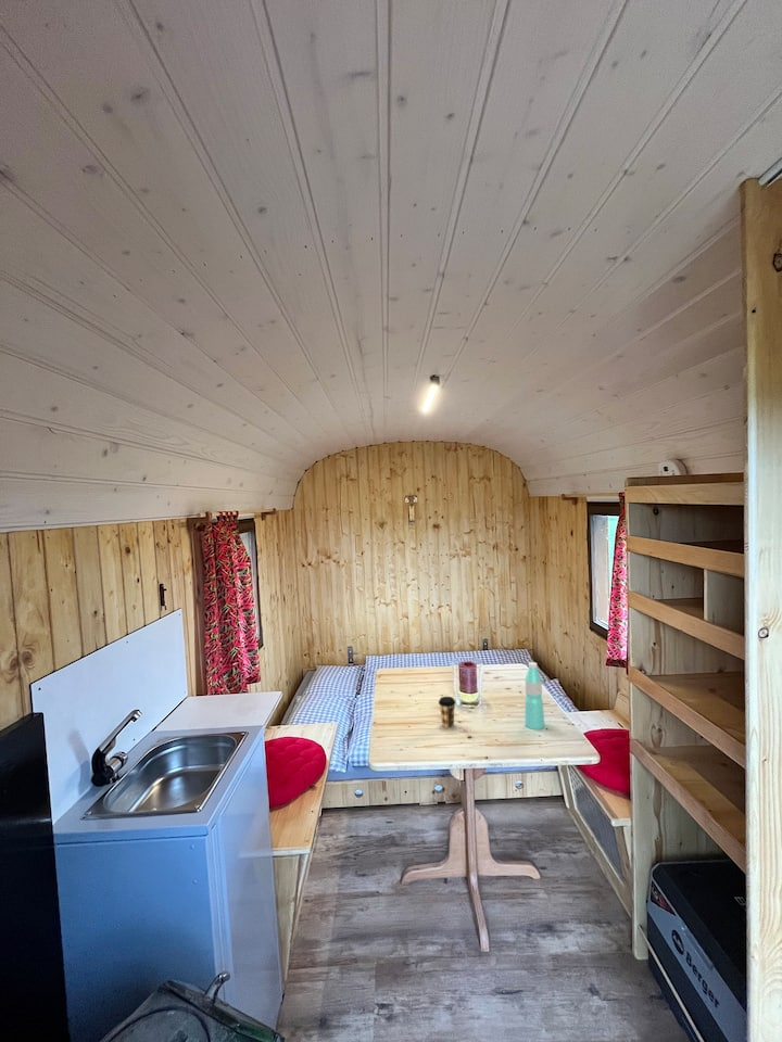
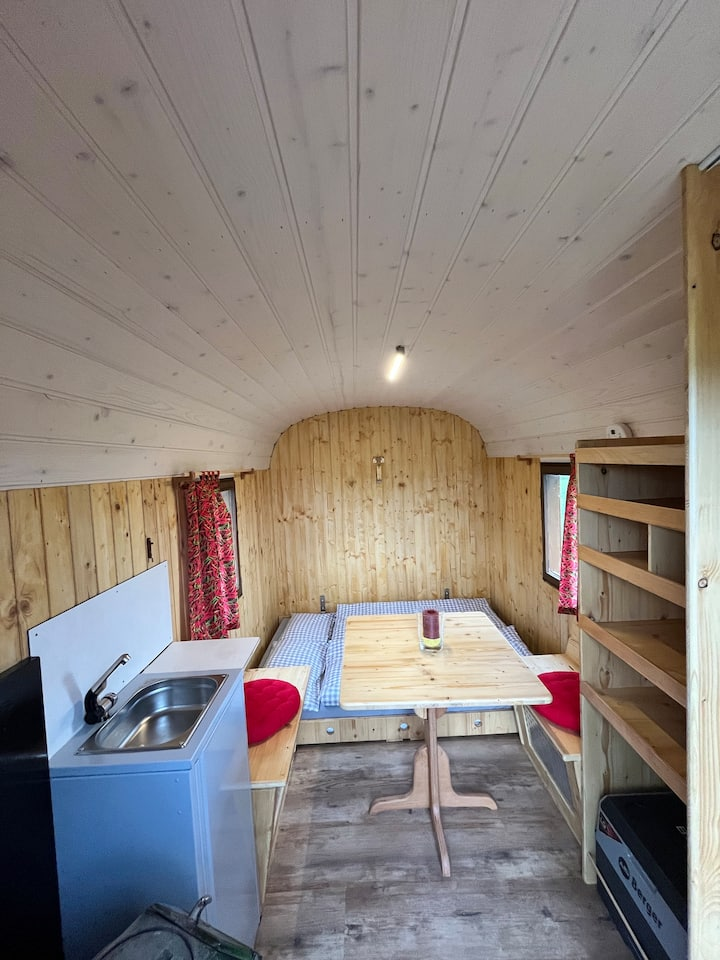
- coffee cup [438,696,457,728]
- water bottle [525,661,545,730]
